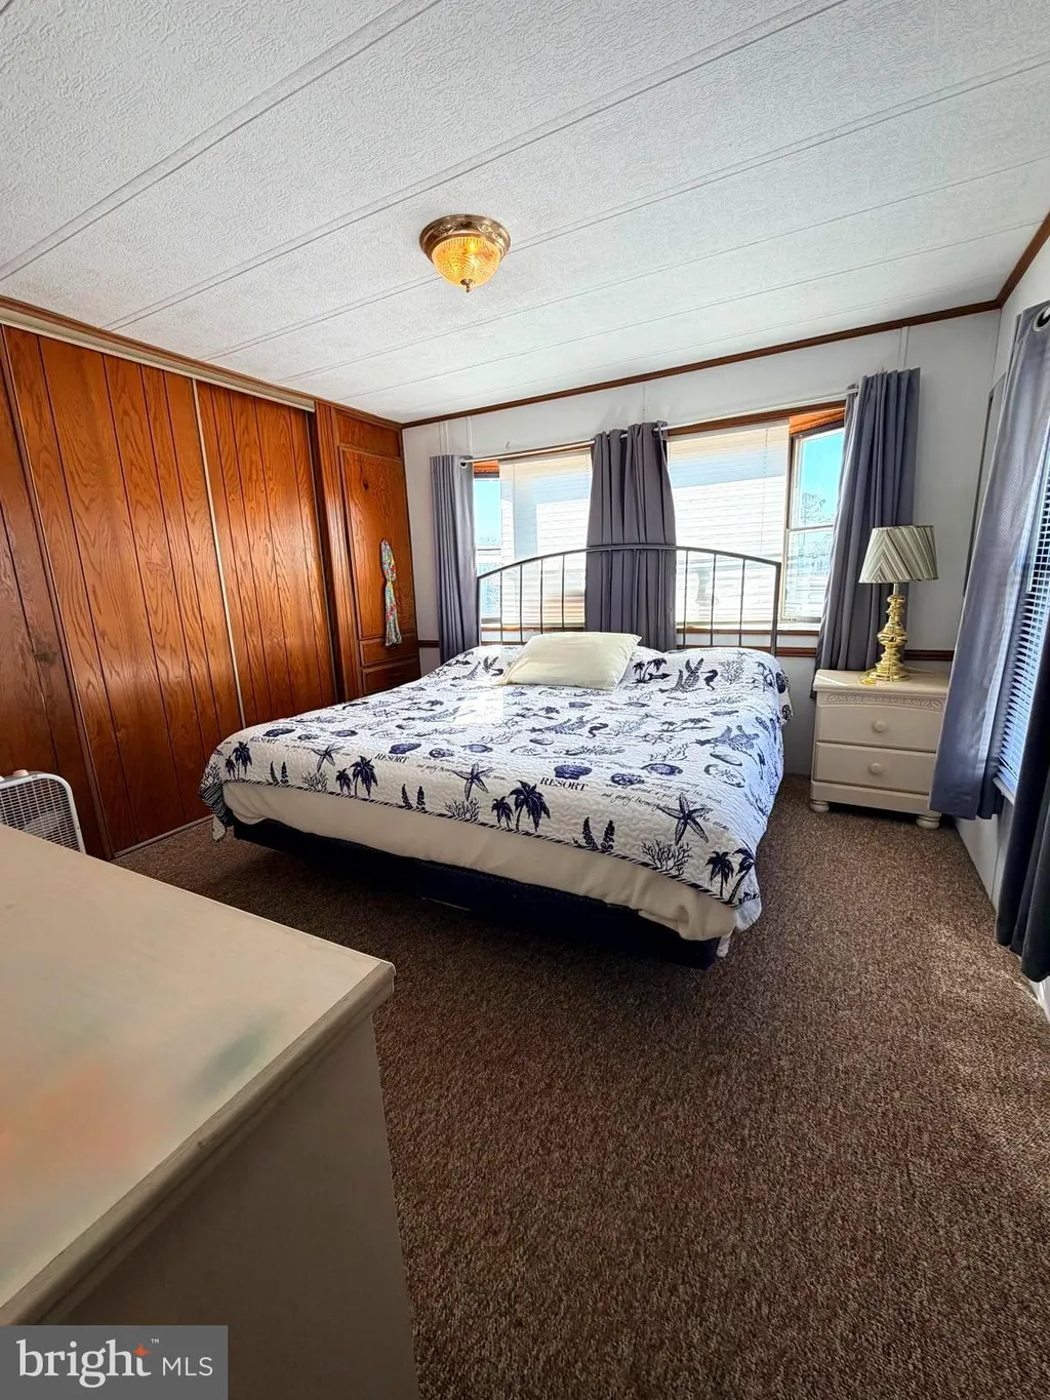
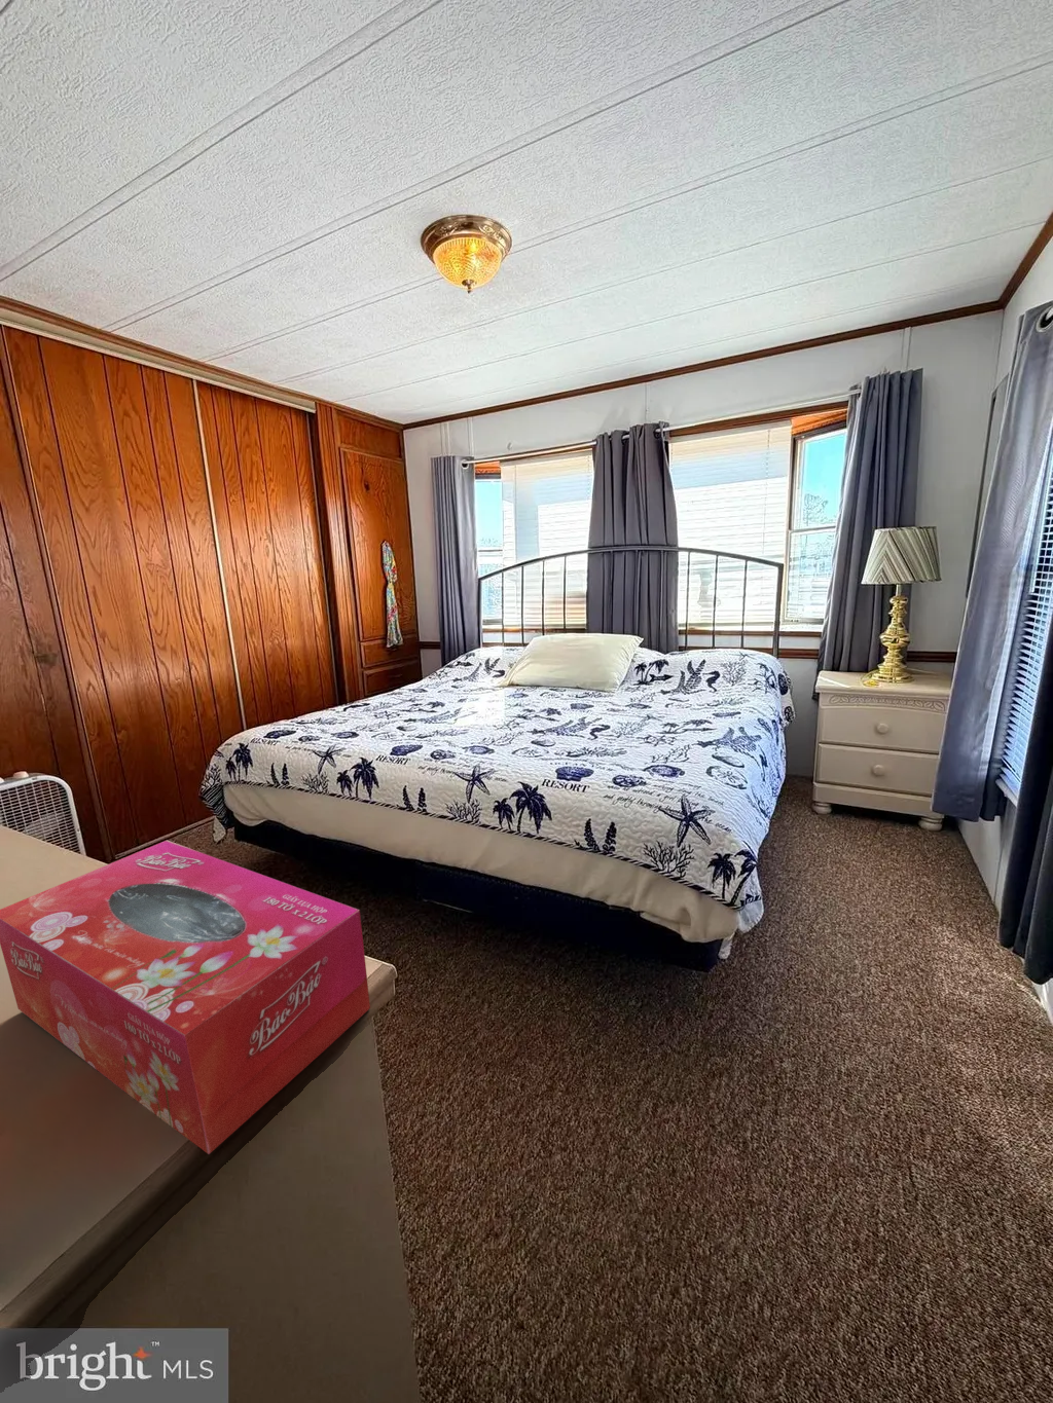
+ tissue box [0,839,372,1155]
